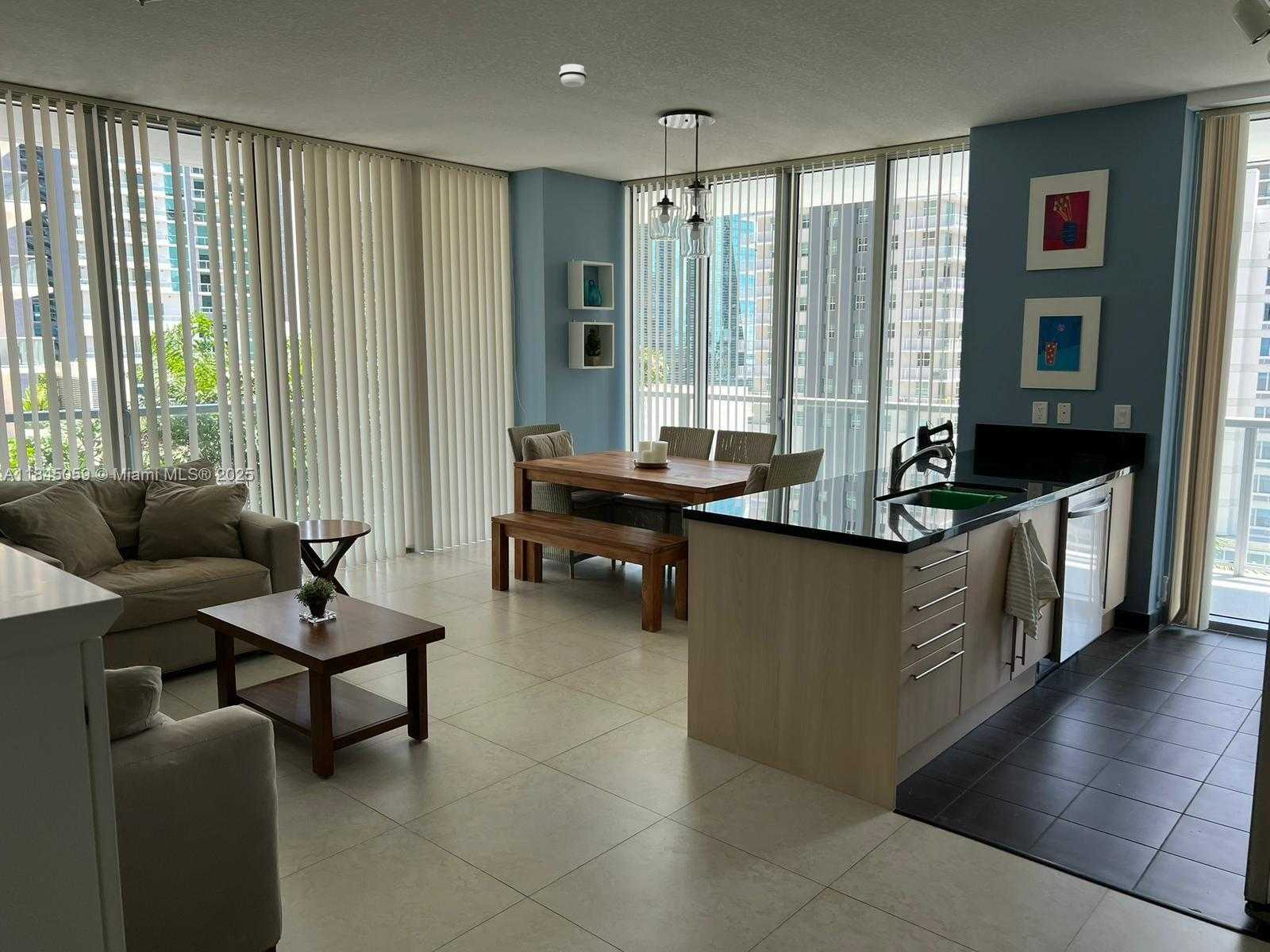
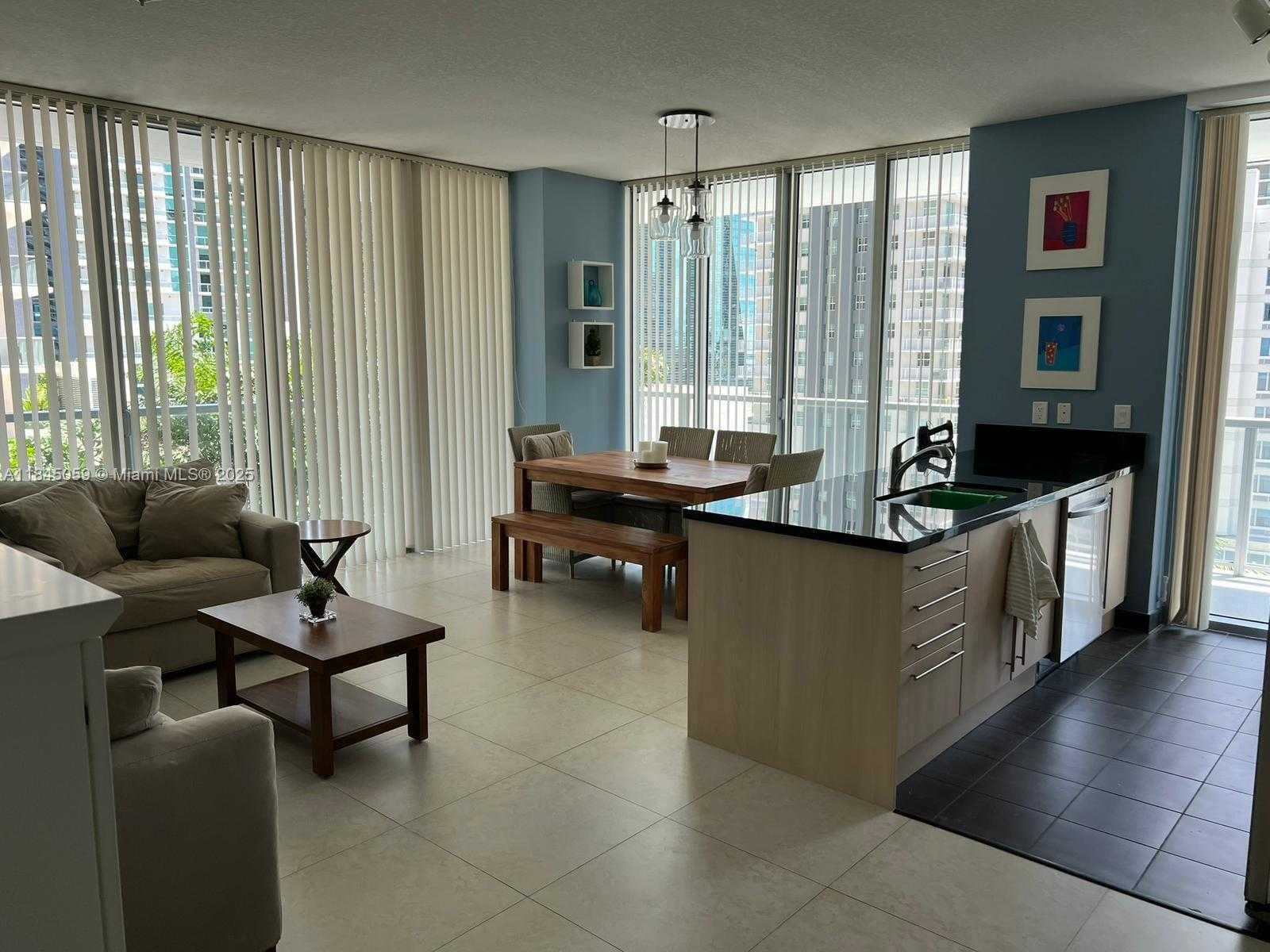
- smoke detector [558,63,587,88]
